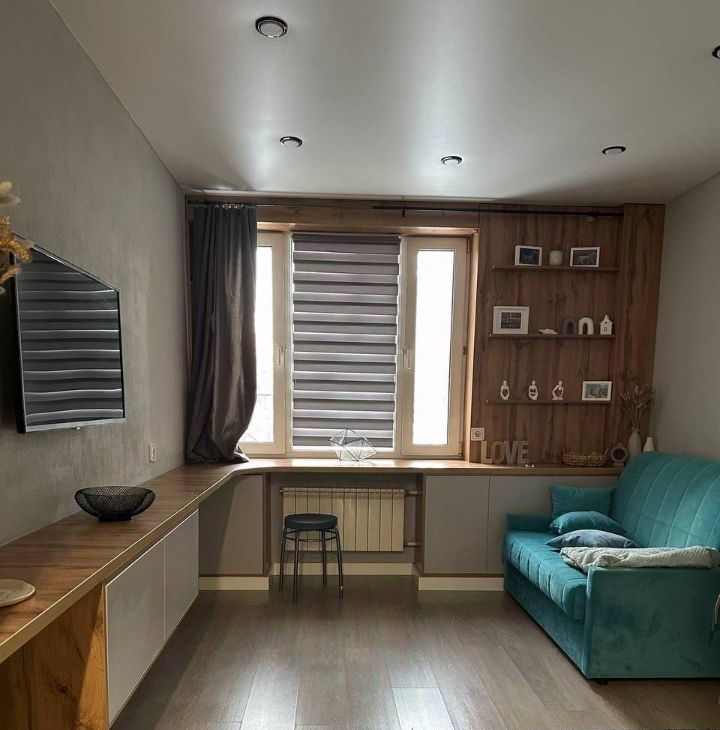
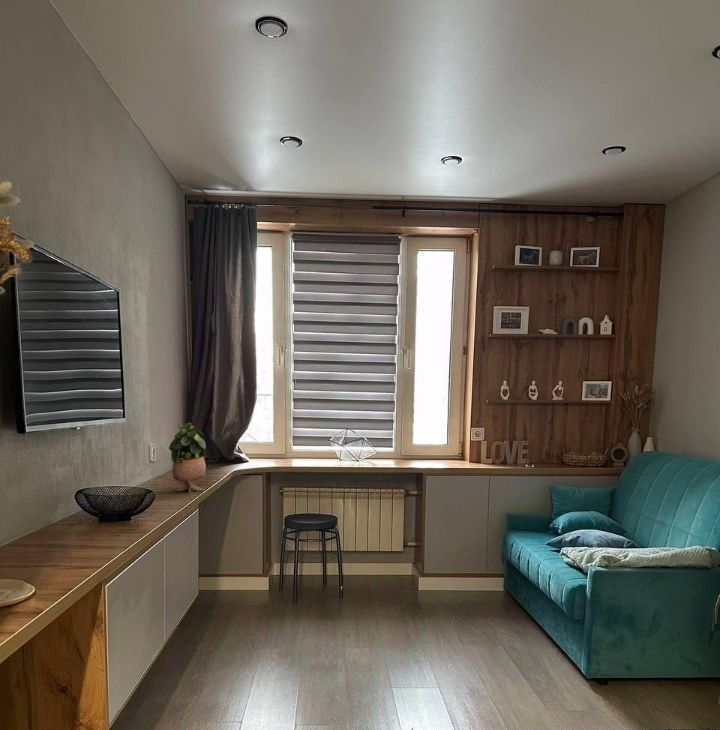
+ potted plant [168,422,207,494]
